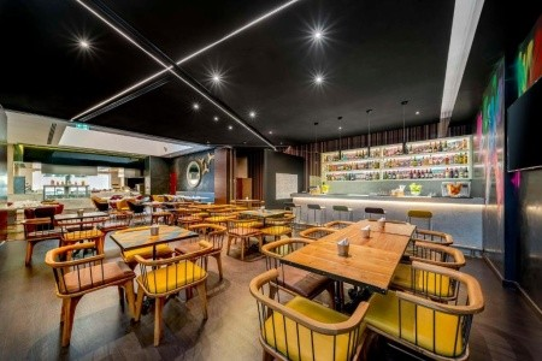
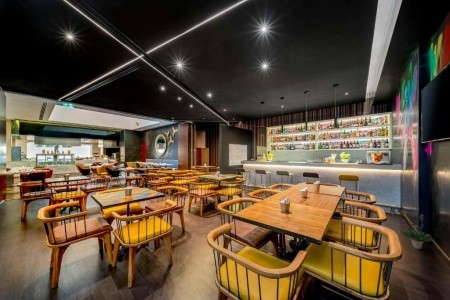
+ potted plant [399,214,433,250]
